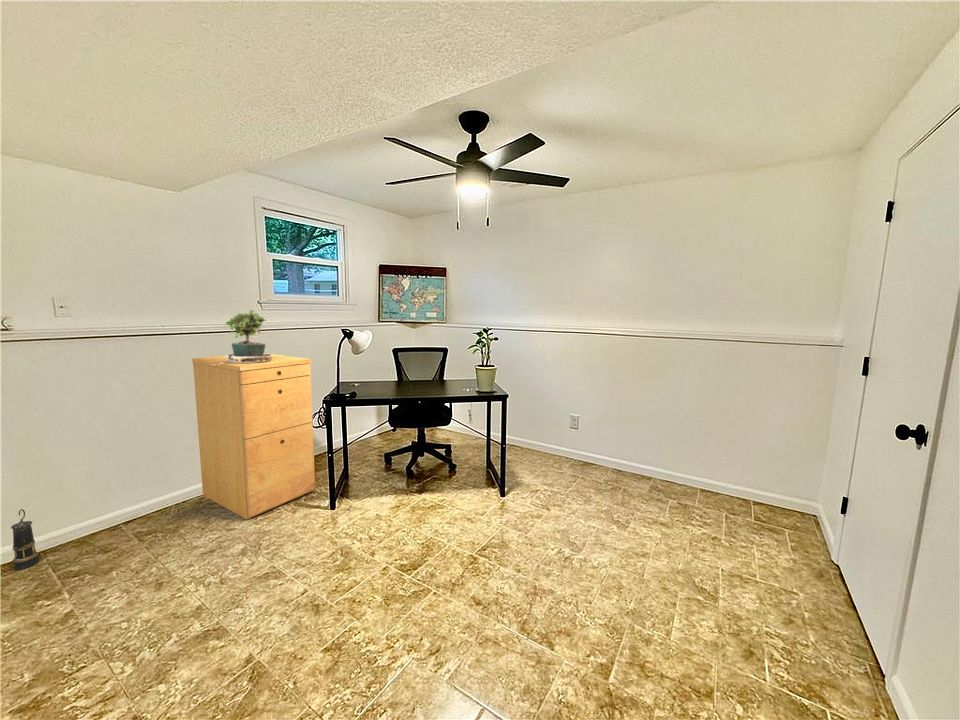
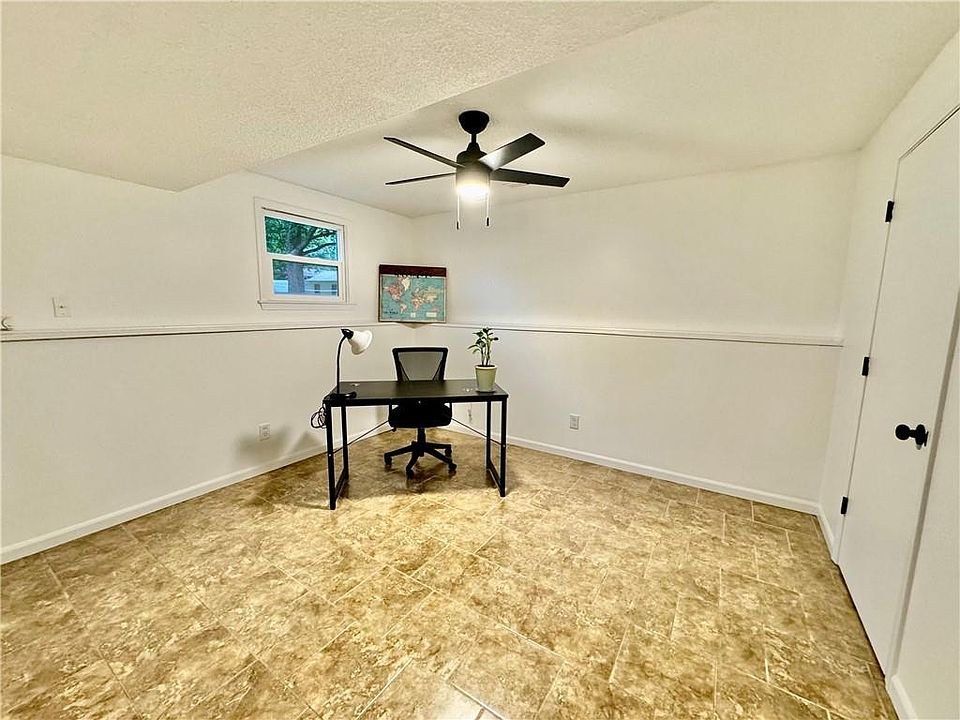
- potted plant [219,308,273,364]
- filing cabinet [191,352,316,520]
- lantern [10,508,41,571]
